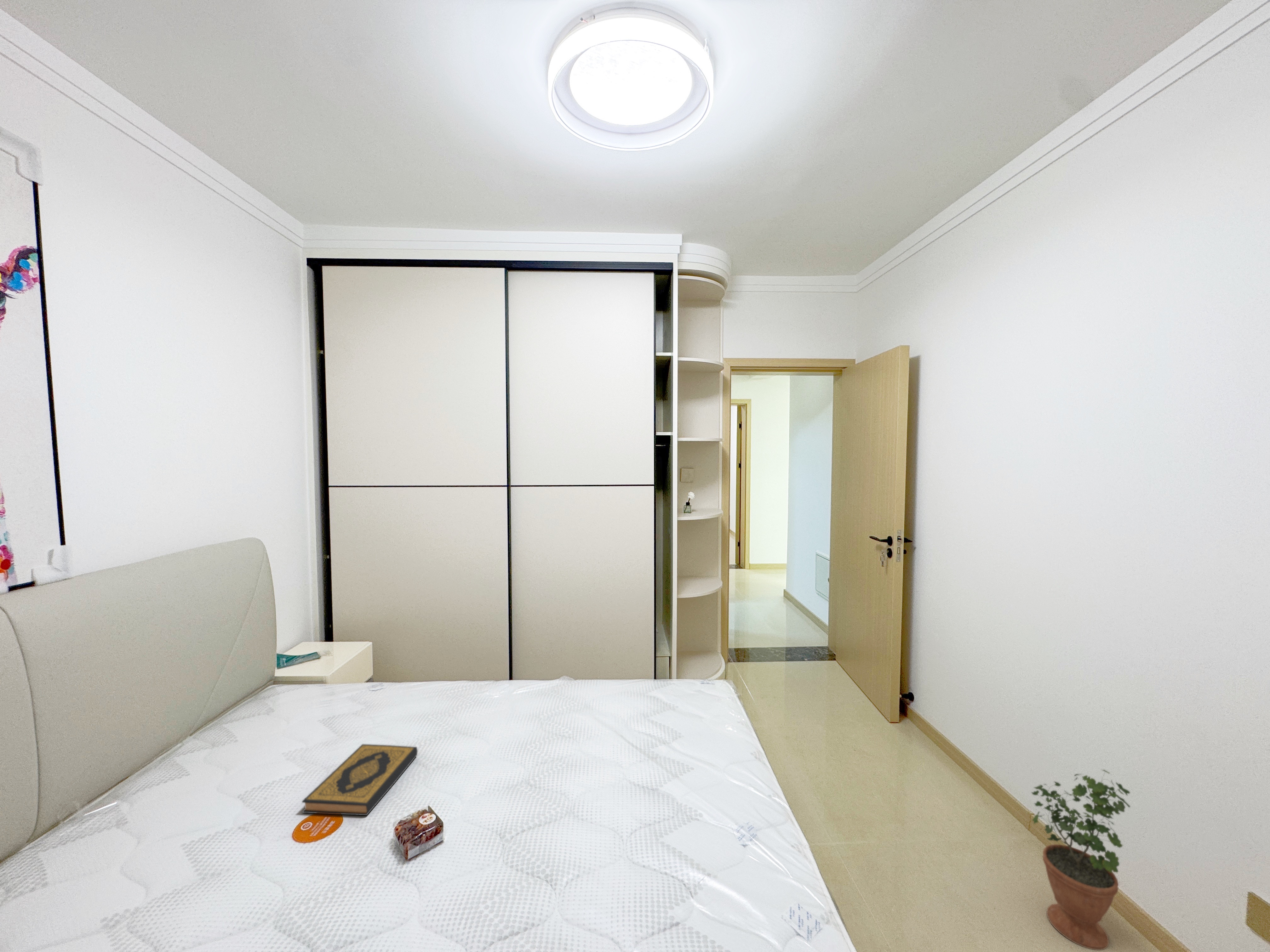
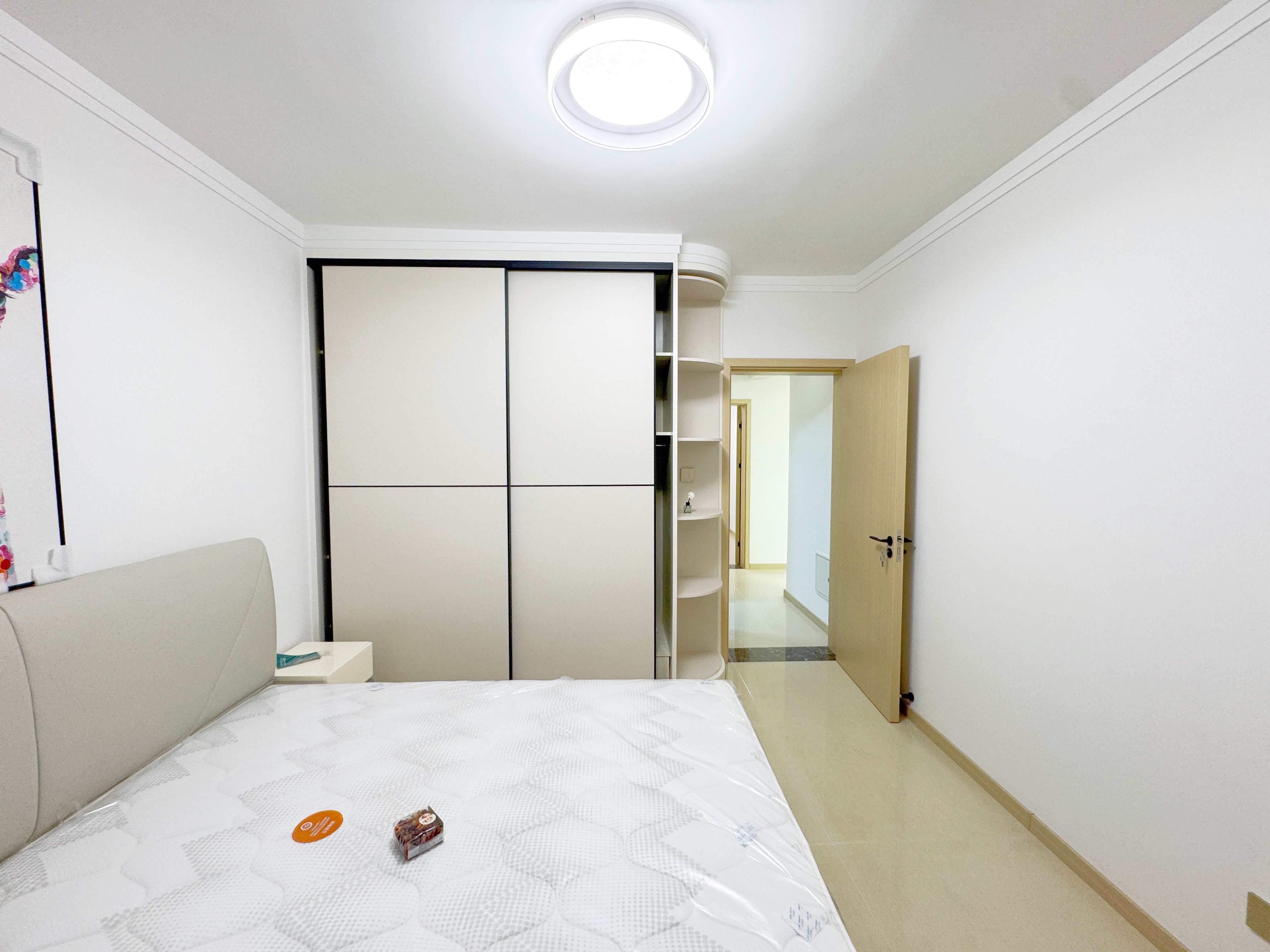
- potted plant [1031,769,1130,950]
- hardback book [302,744,418,815]
